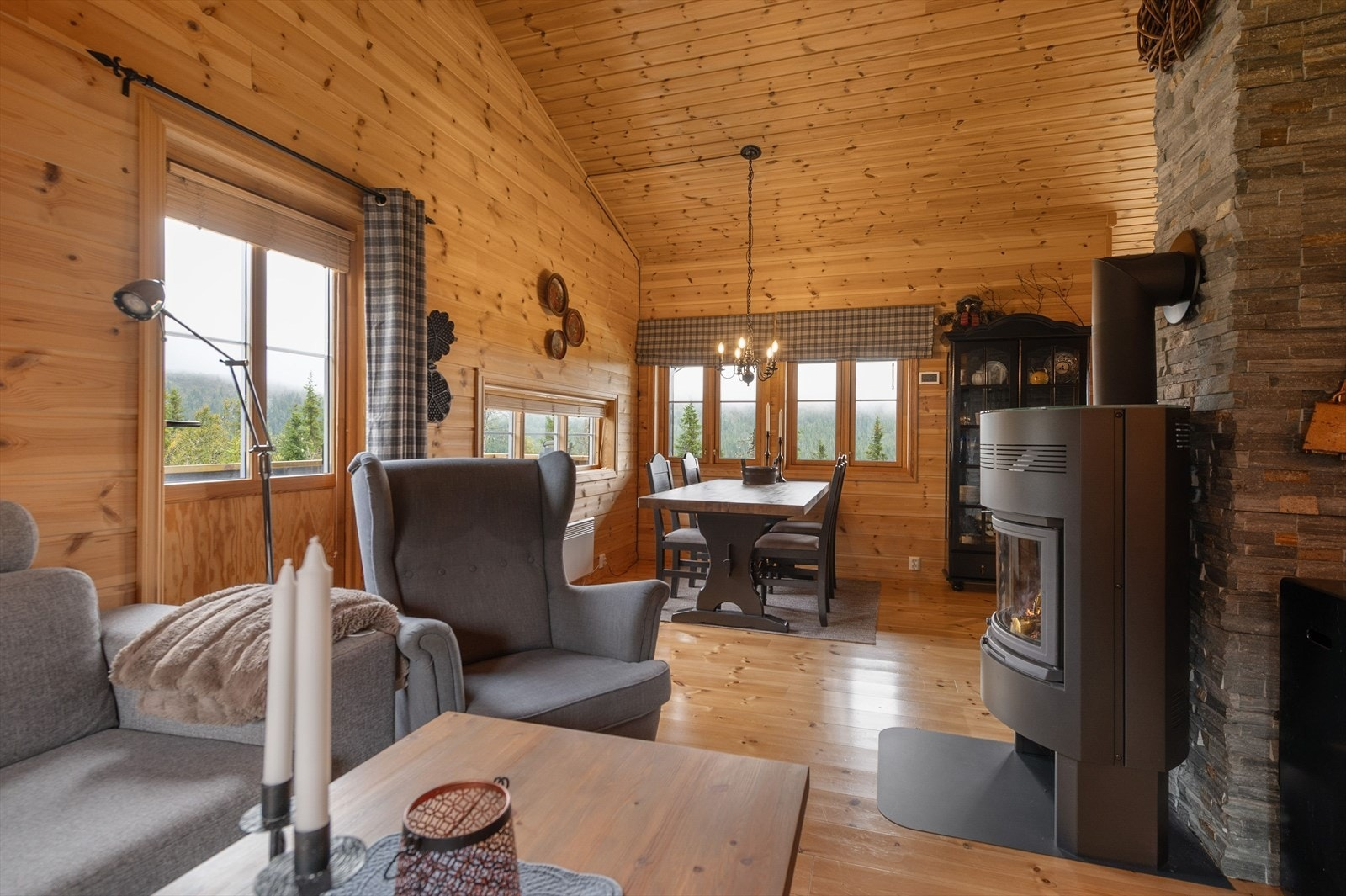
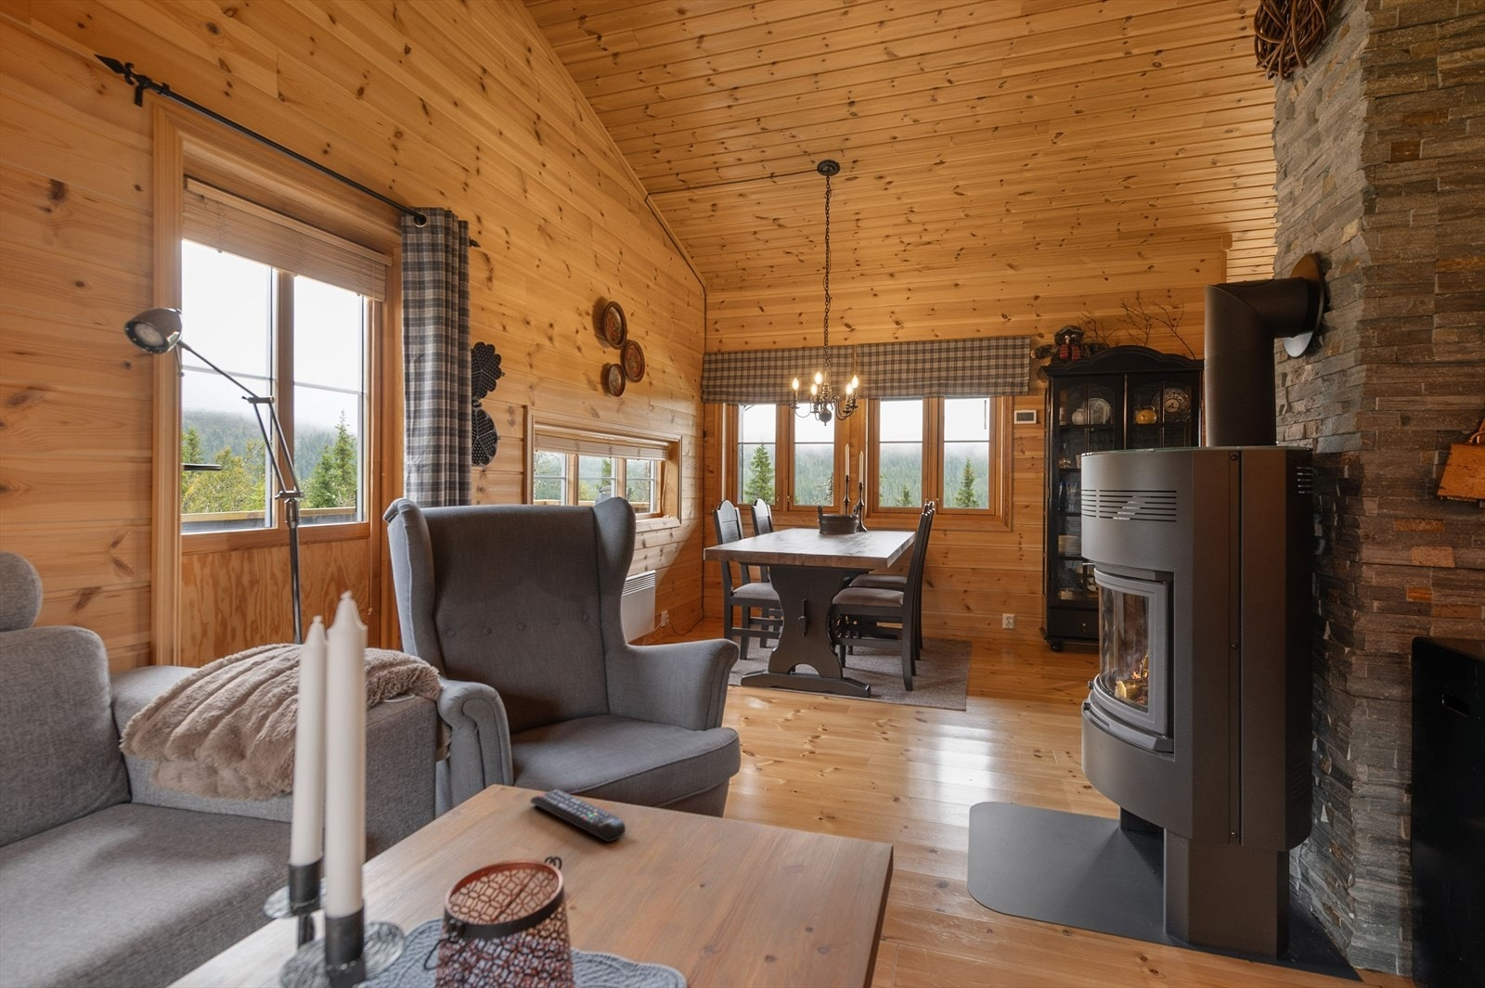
+ remote control [530,787,627,844]
